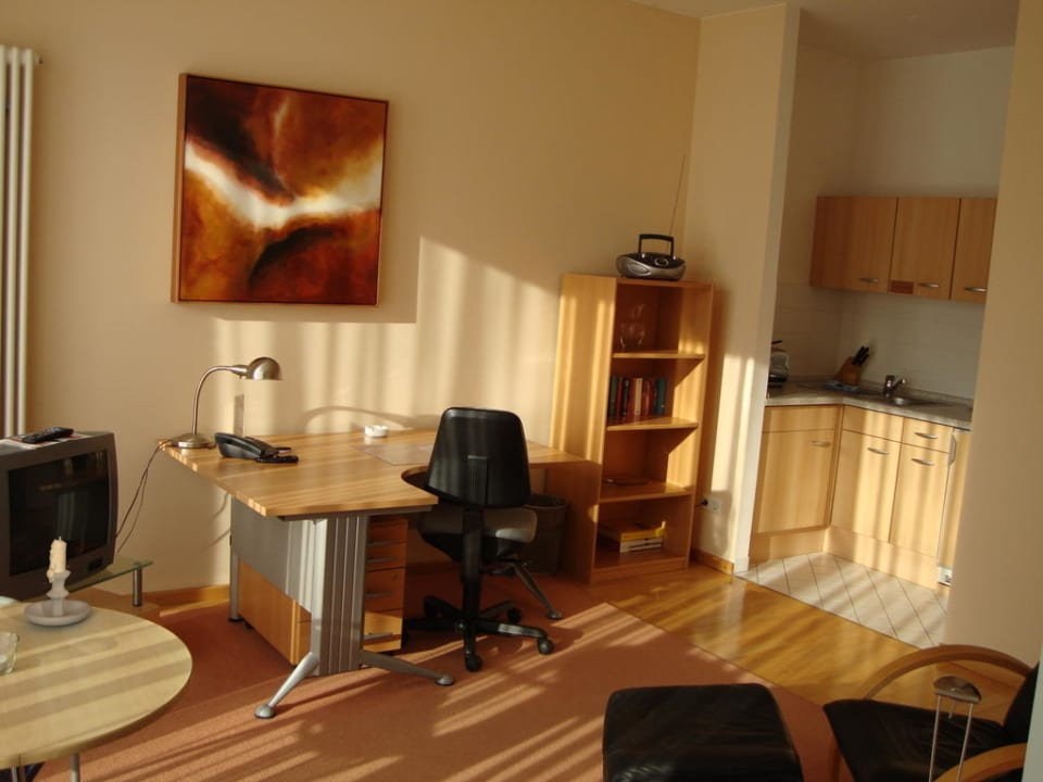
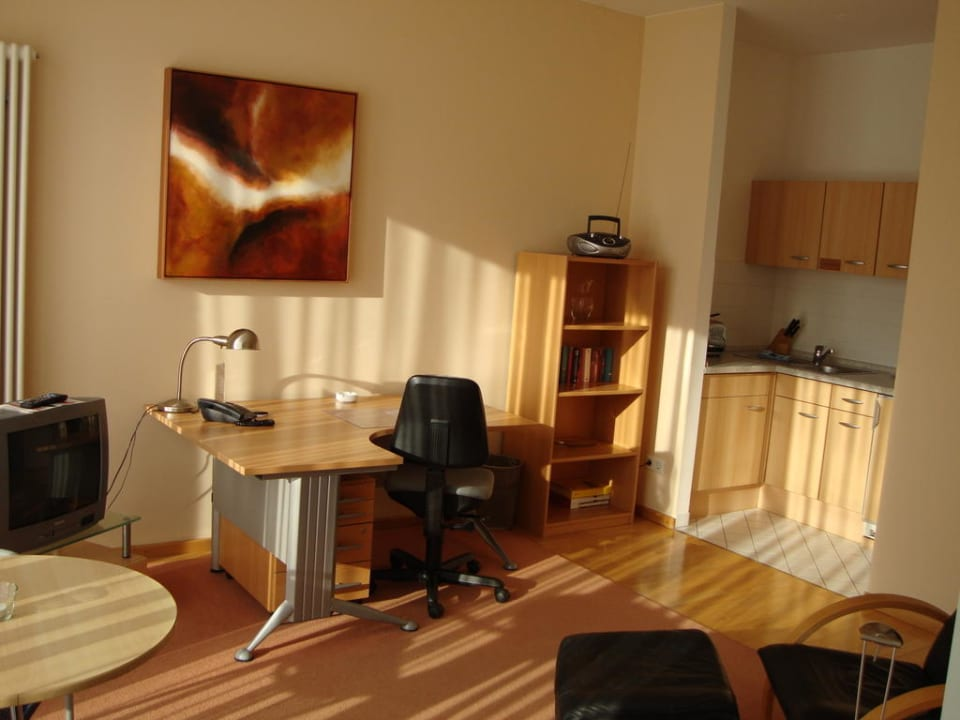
- candle [23,535,91,627]
